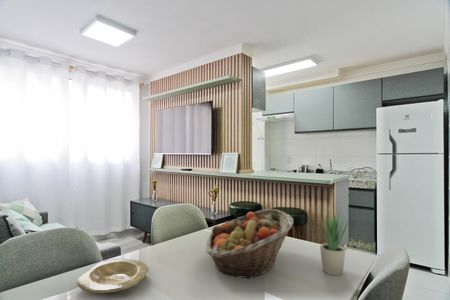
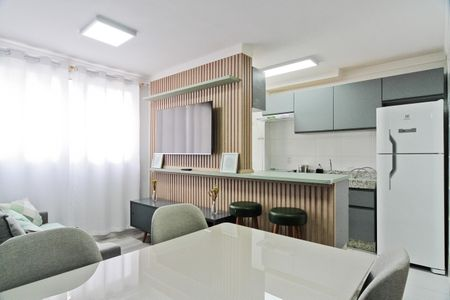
- fruit basket [205,208,294,280]
- plate [76,258,150,294]
- potted plant [319,208,350,277]
